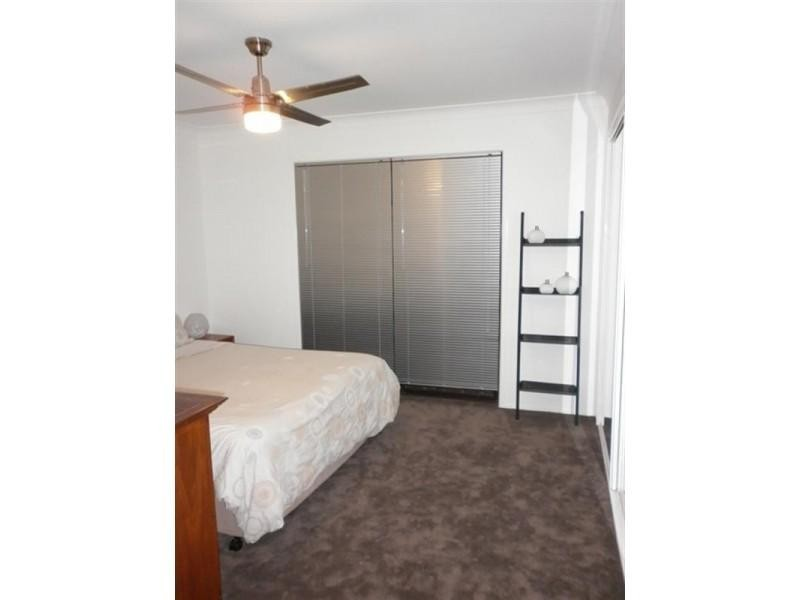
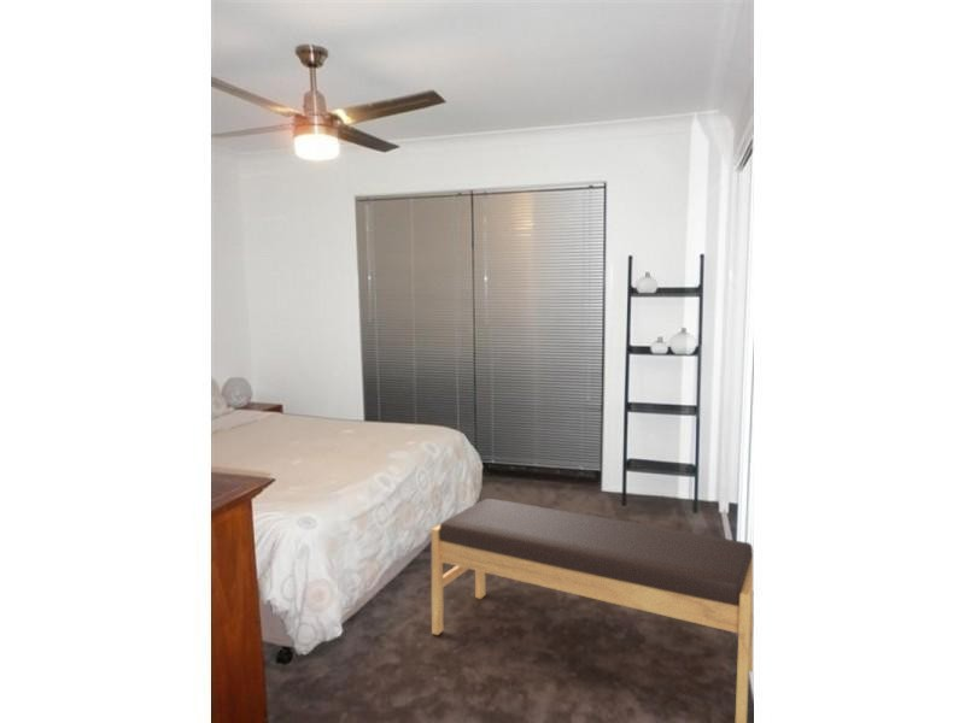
+ bench [431,498,754,723]
